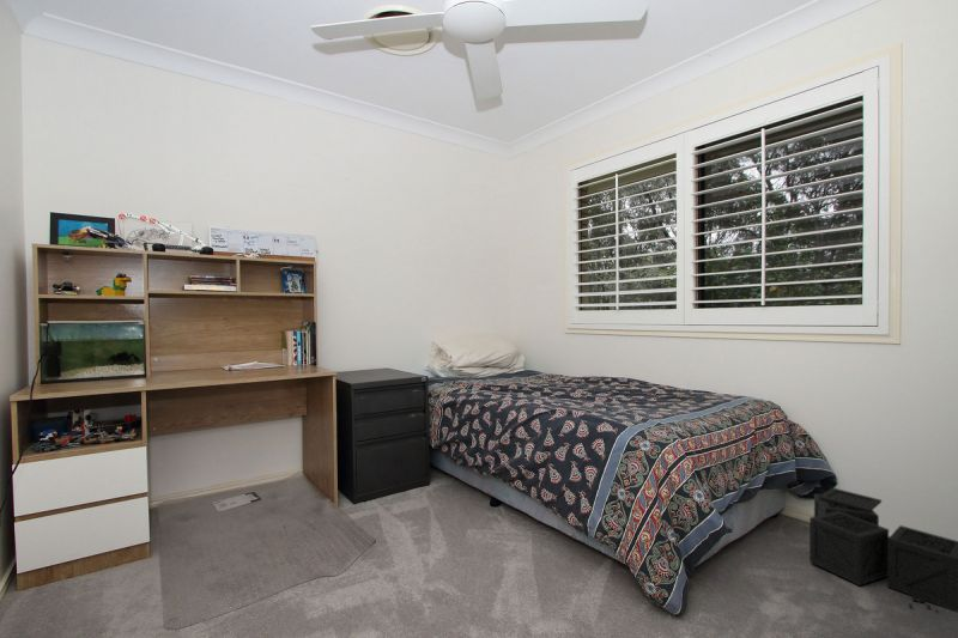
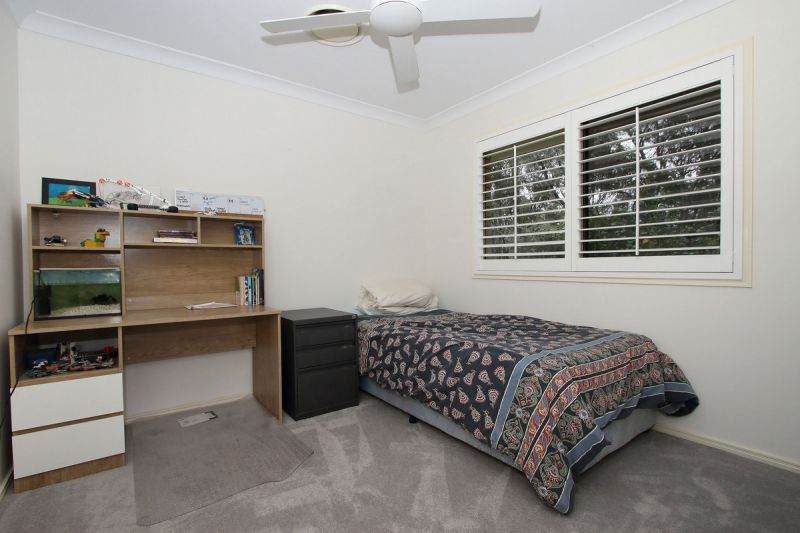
- storage bin [808,487,958,613]
